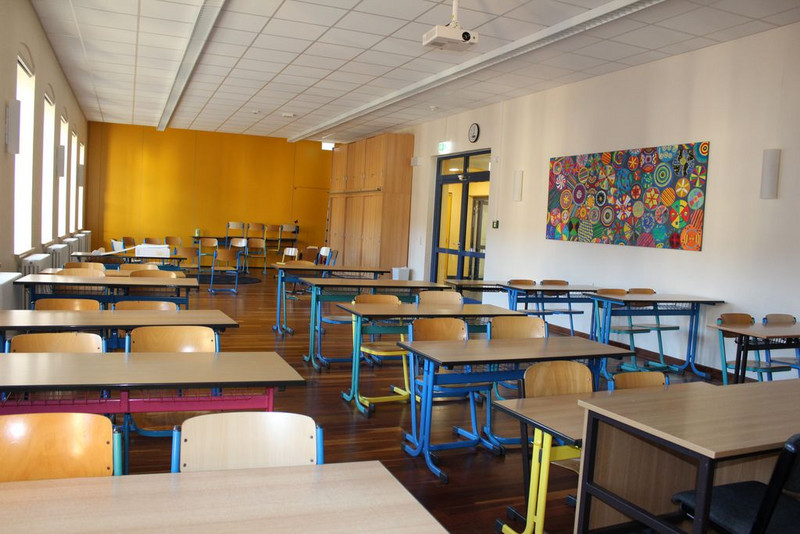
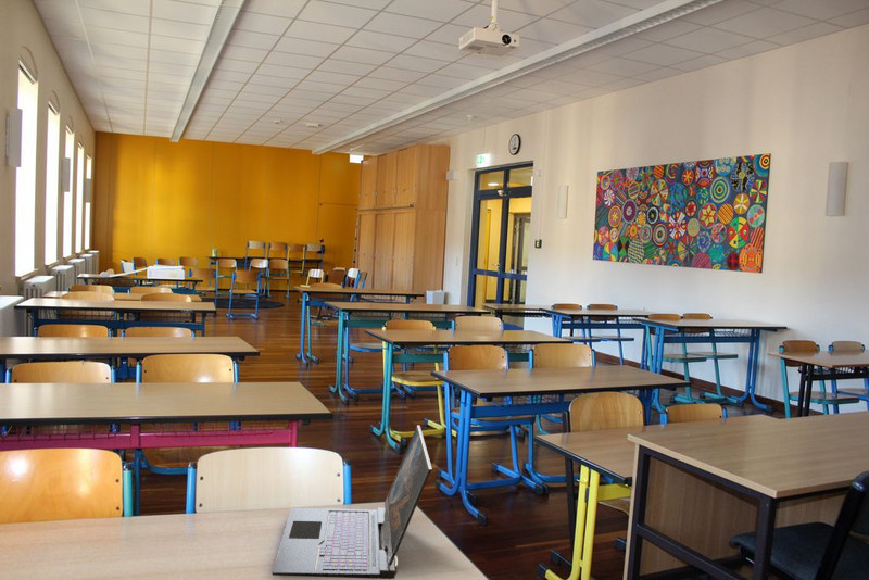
+ laptop [270,425,433,580]
